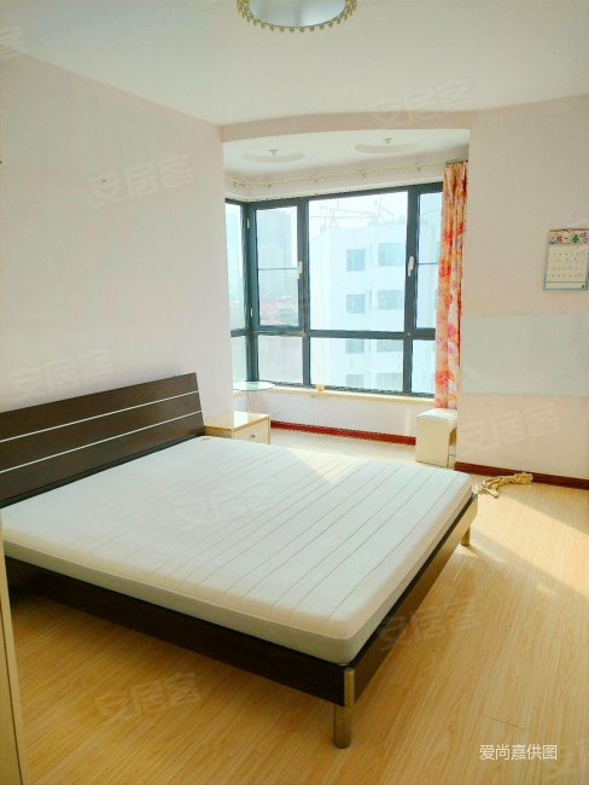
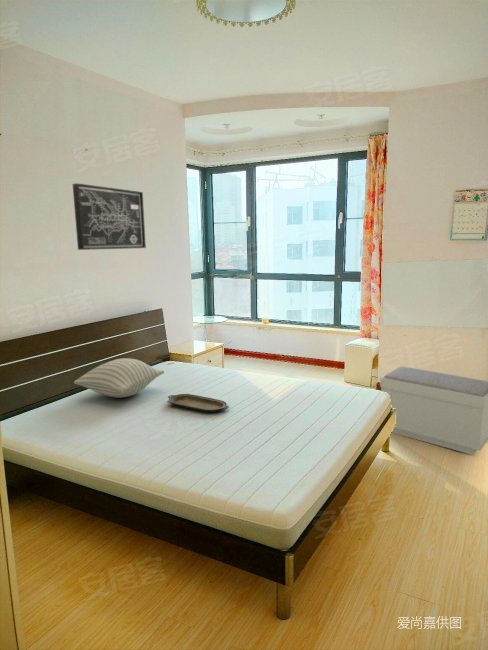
+ wall art [72,182,147,251]
+ serving tray [166,393,230,413]
+ bench [379,366,488,456]
+ pillow [73,357,165,399]
